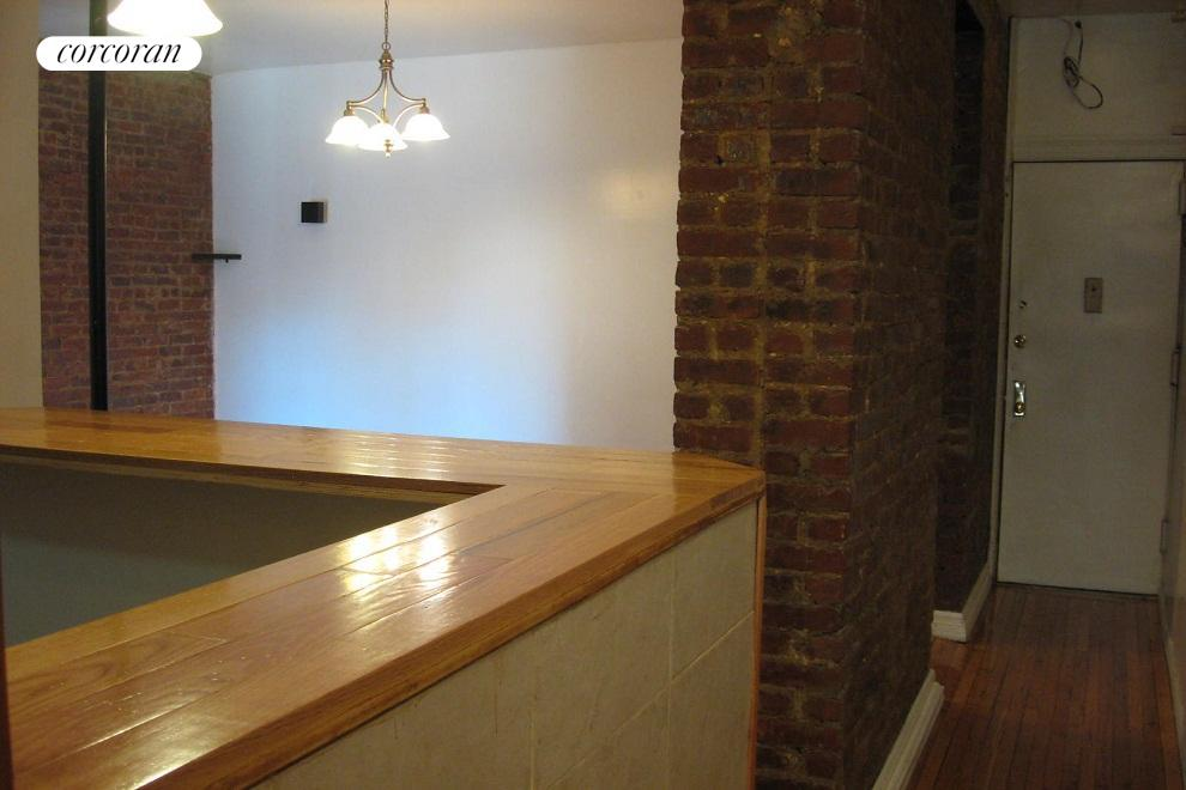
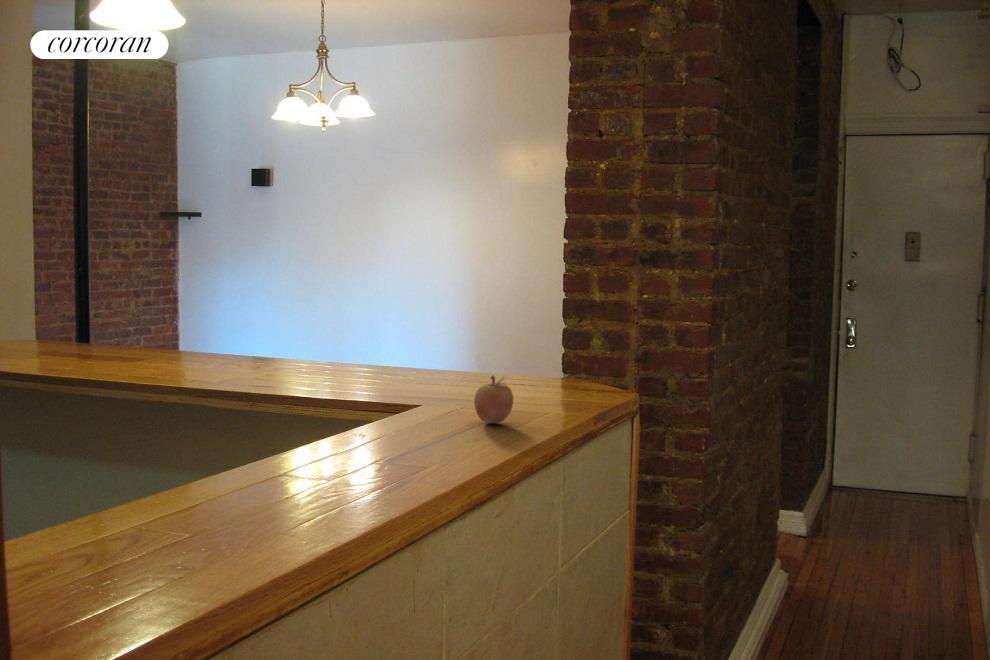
+ fruit [473,374,514,424]
